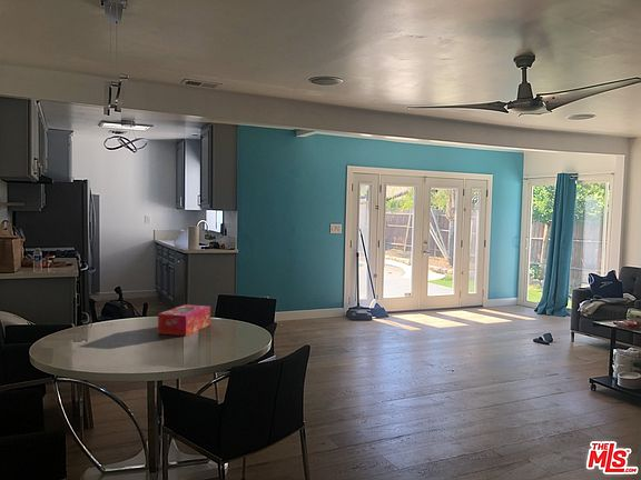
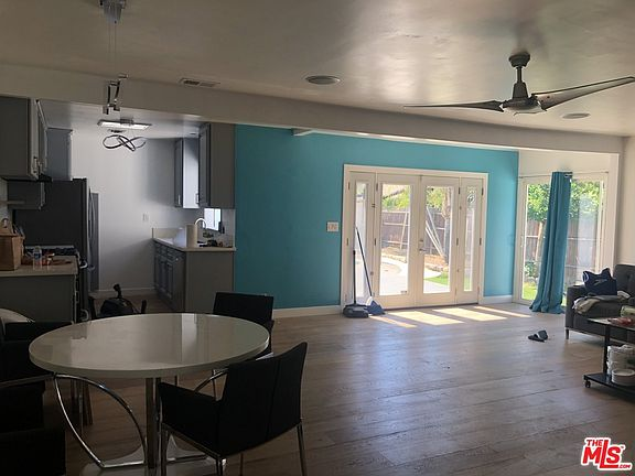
- tissue box [157,303,211,337]
